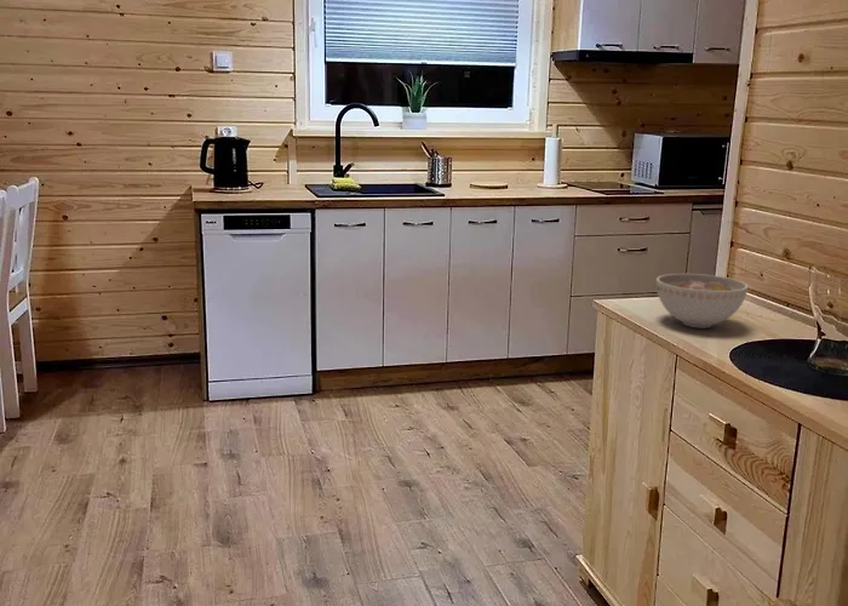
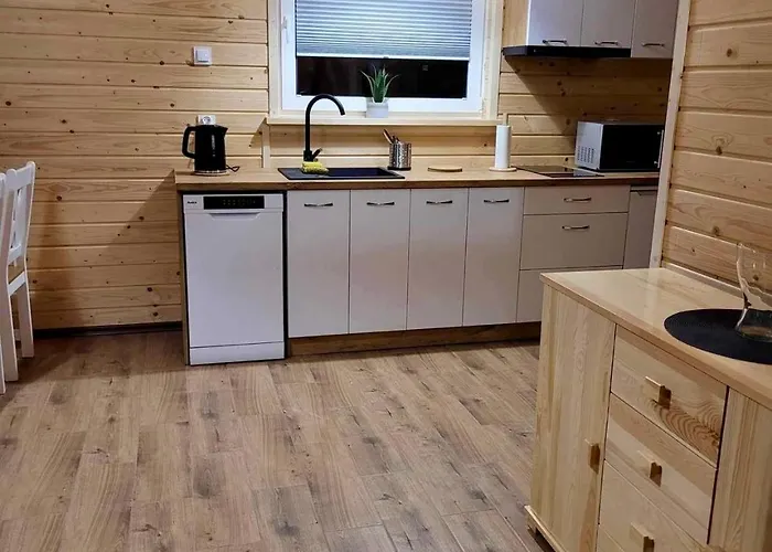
- bowl [655,273,749,328]
